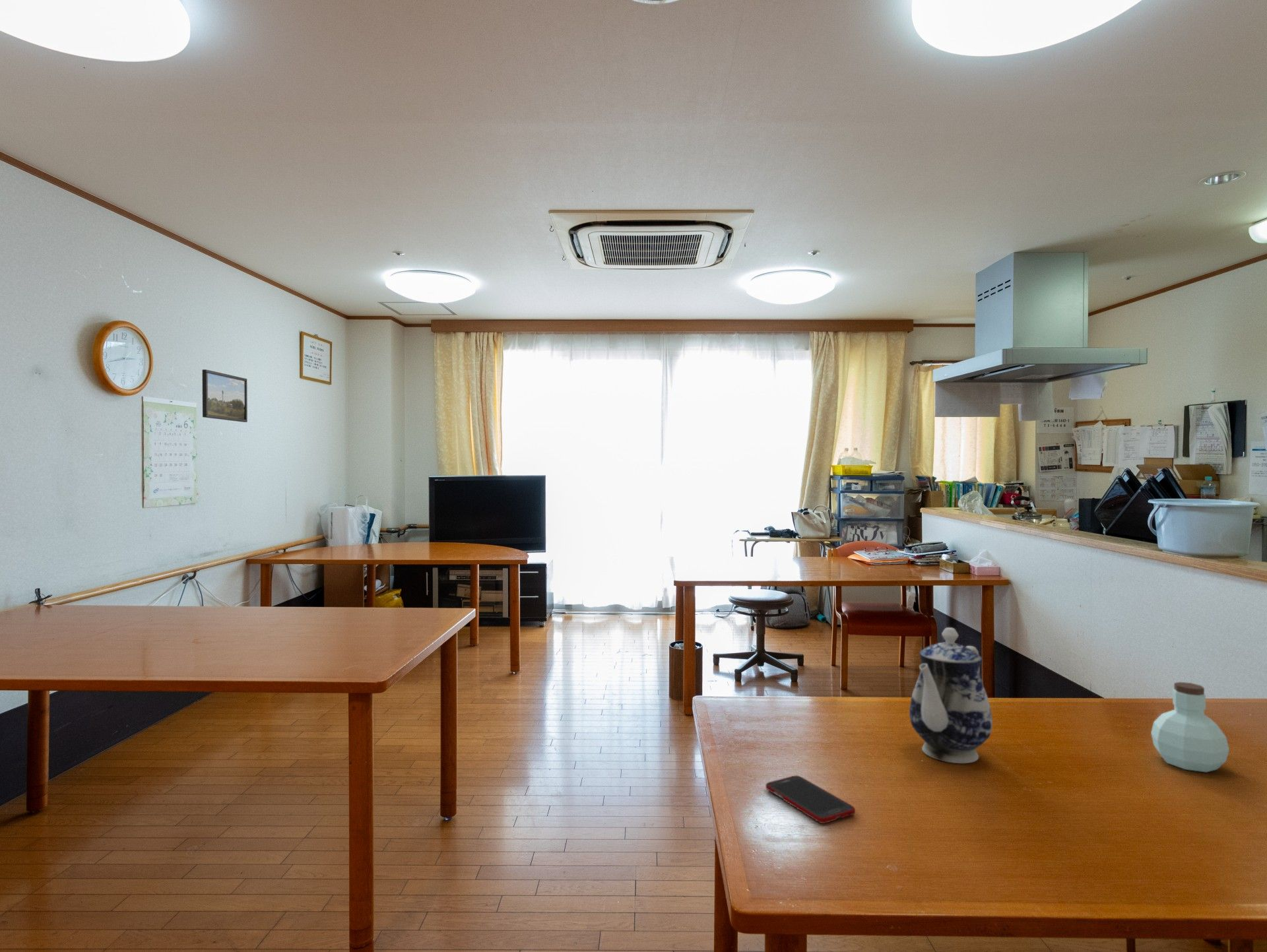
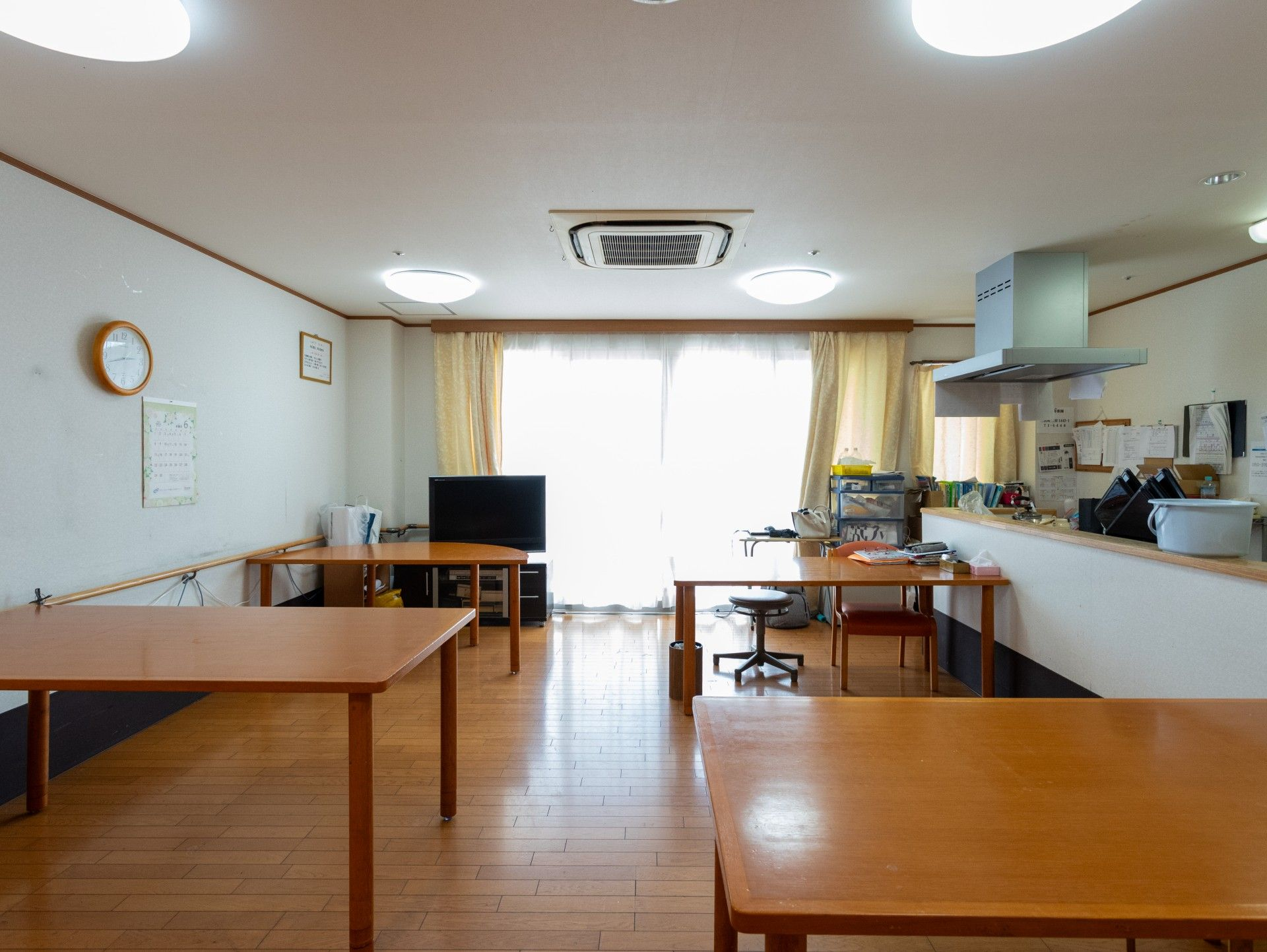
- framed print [202,369,248,423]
- cell phone [765,775,856,824]
- jar [1150,682,1230,773]
- teapot [909,627,993,764]
